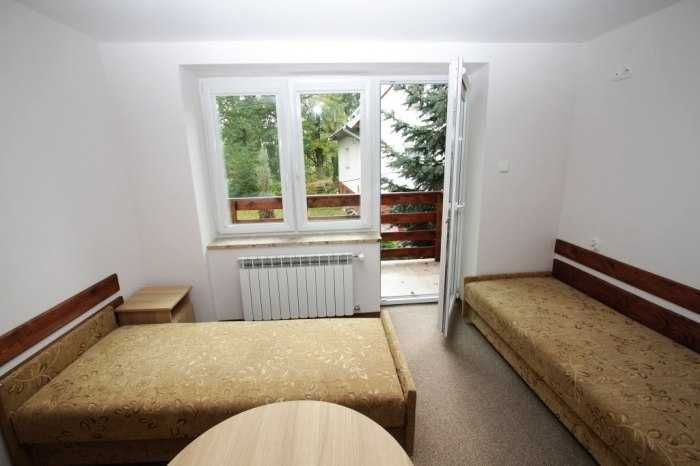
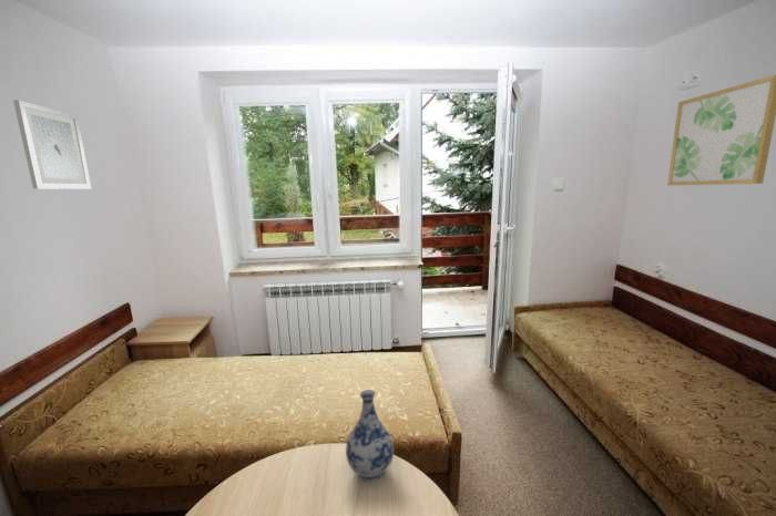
+ wall art [12,99,92,190]
+ wall art [666,74,776,186]
+ vase [345,389,395,483]
